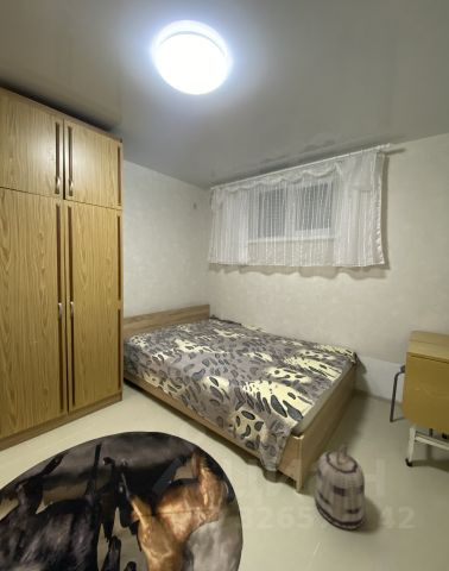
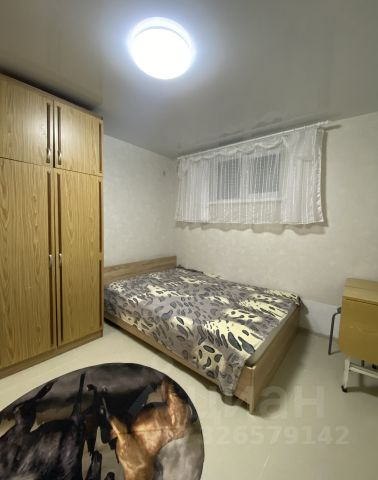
- basket [314,444,366,531]
